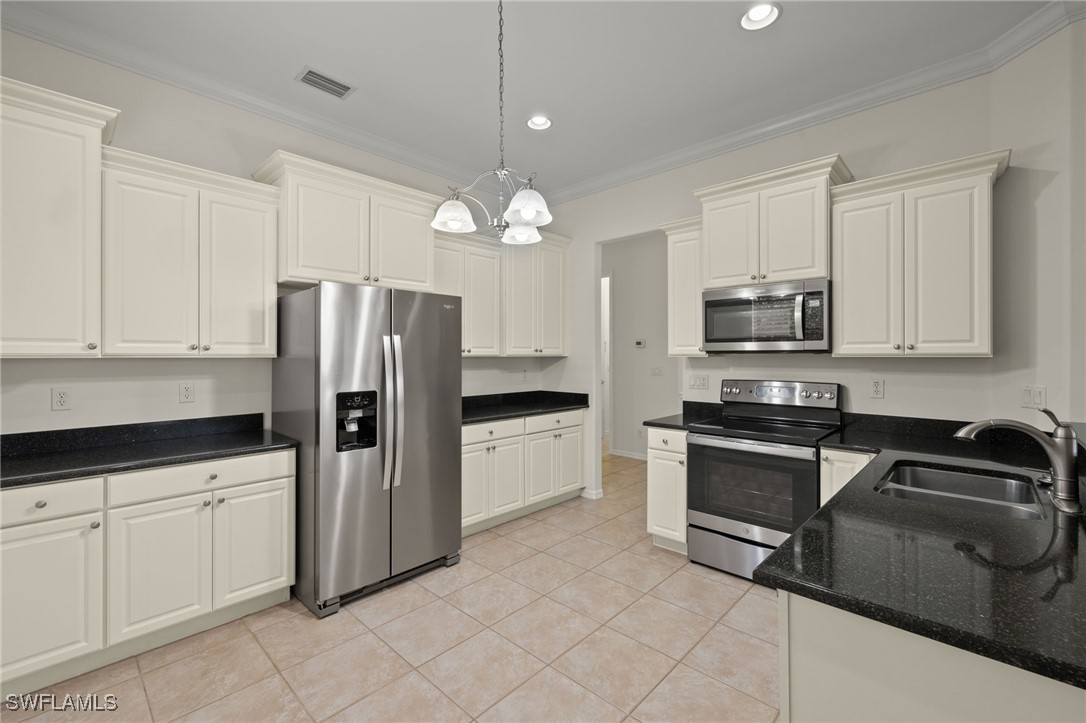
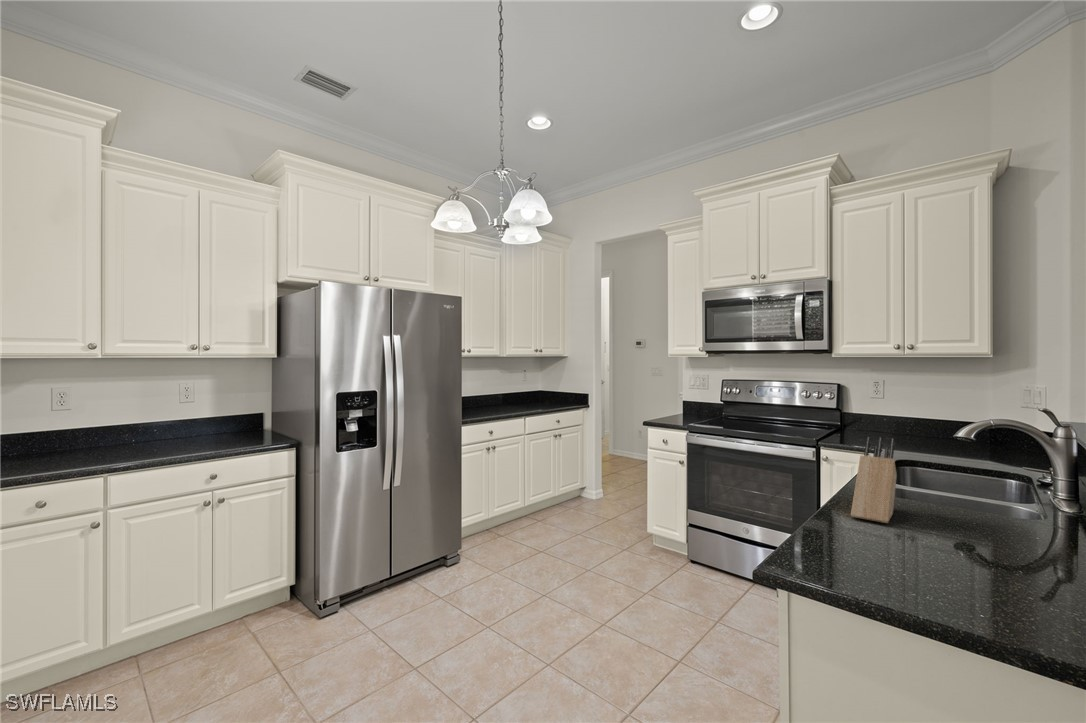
+ knife block [850,436,898,524]
